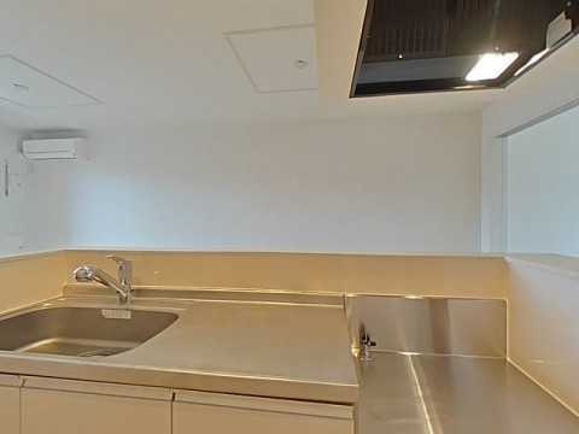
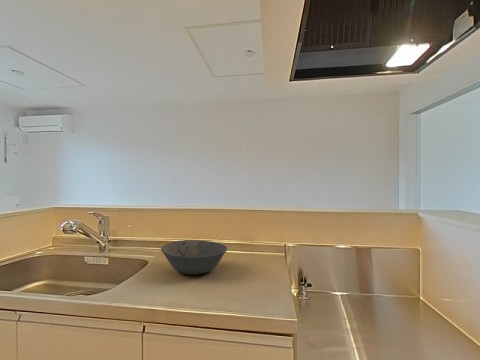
+ bowl [160,239,228,275]
